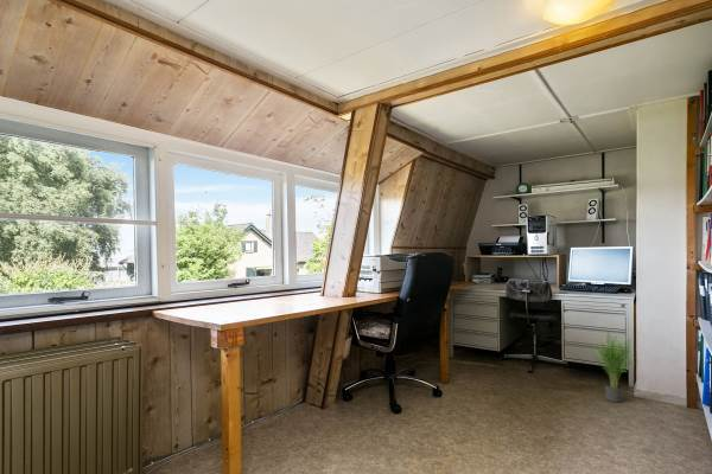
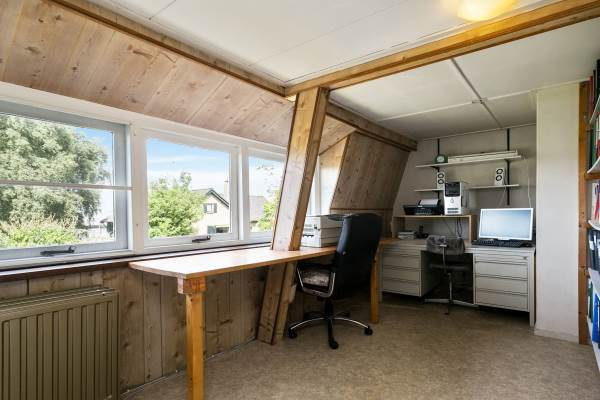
- potted plant [584,331,636,403]
